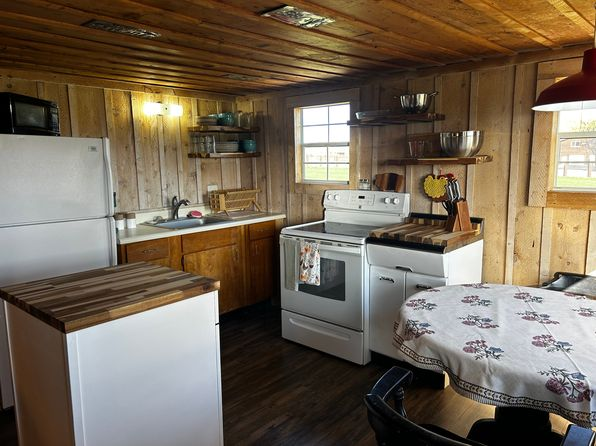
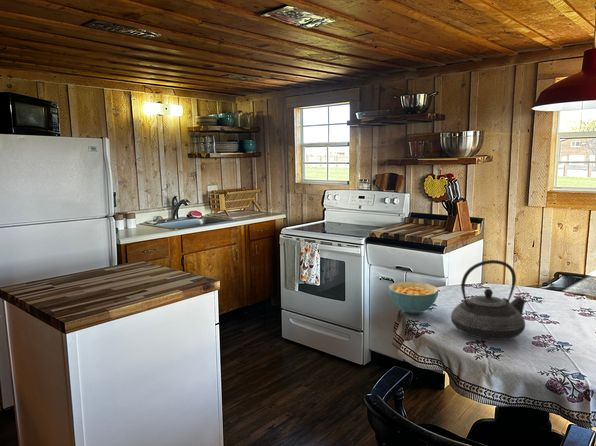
+ teapot [450,259,527,341]
+ cereal bowl [387,281,440,314]
